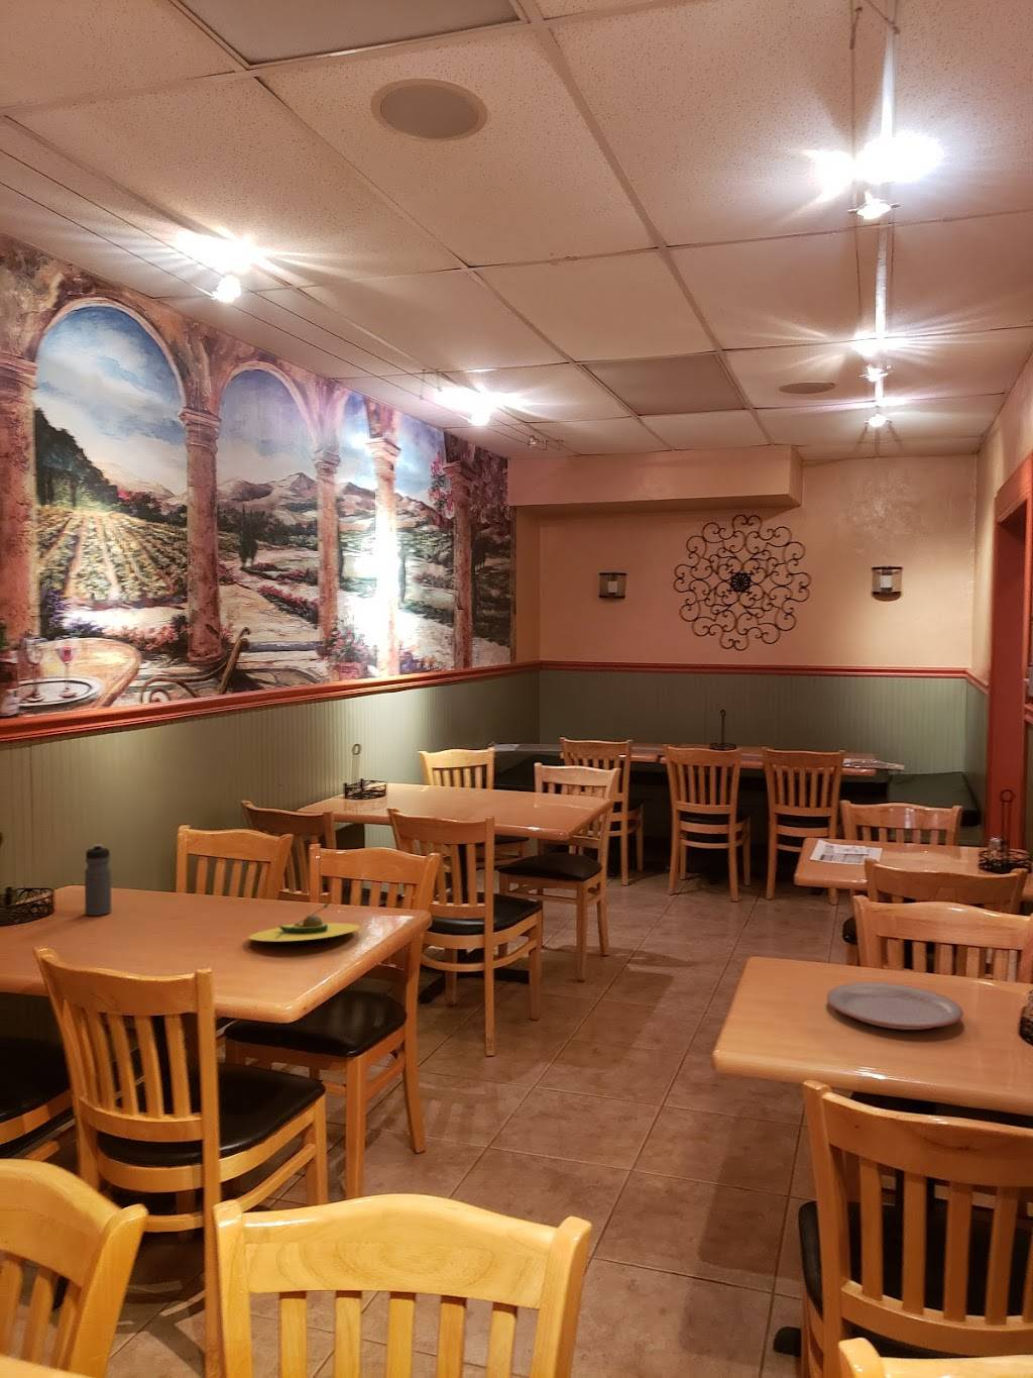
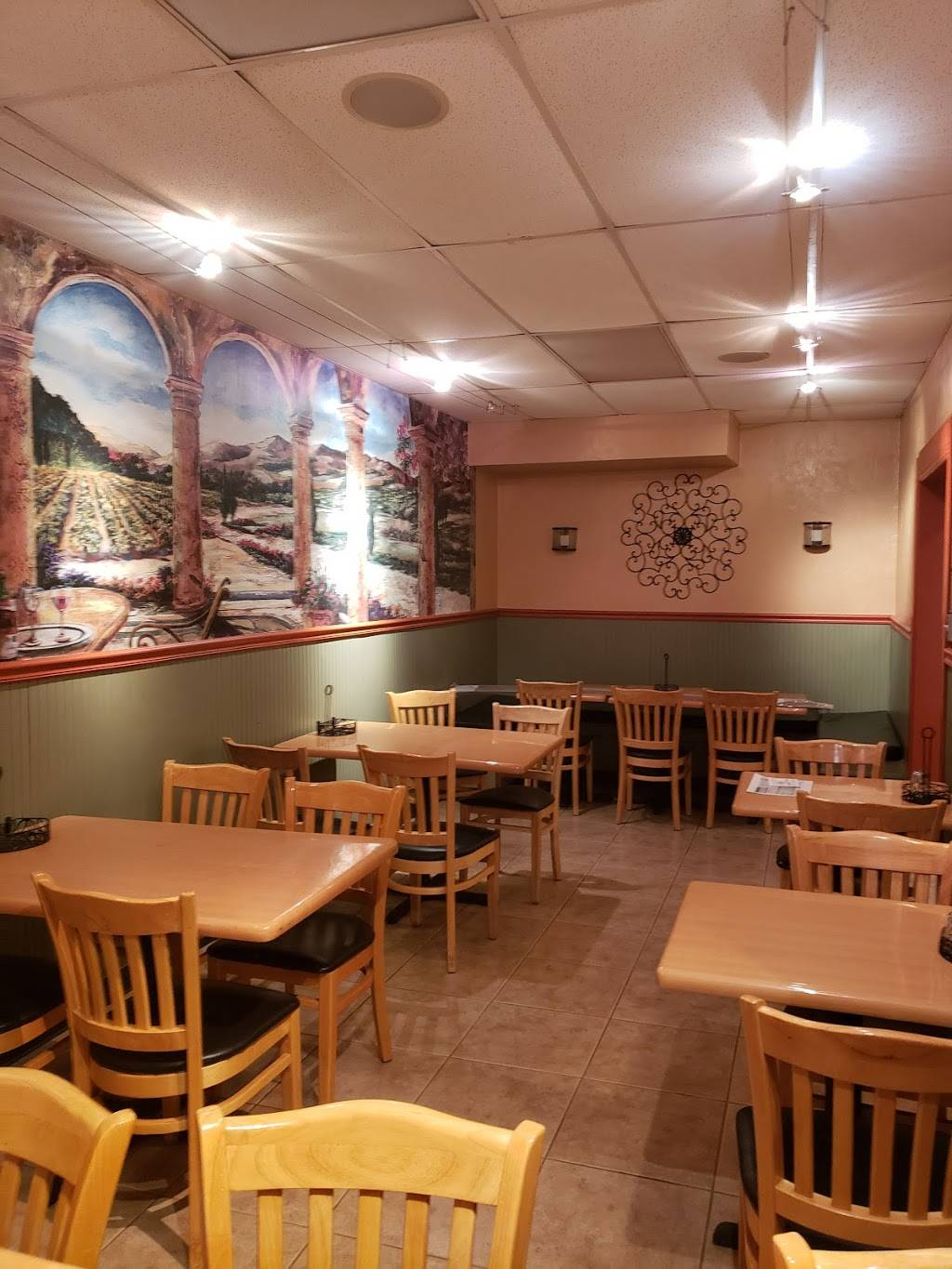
- avocado [248,901,361,941]
- plate [826,982,965,1031]
- water bottle [84,843,112,916]
